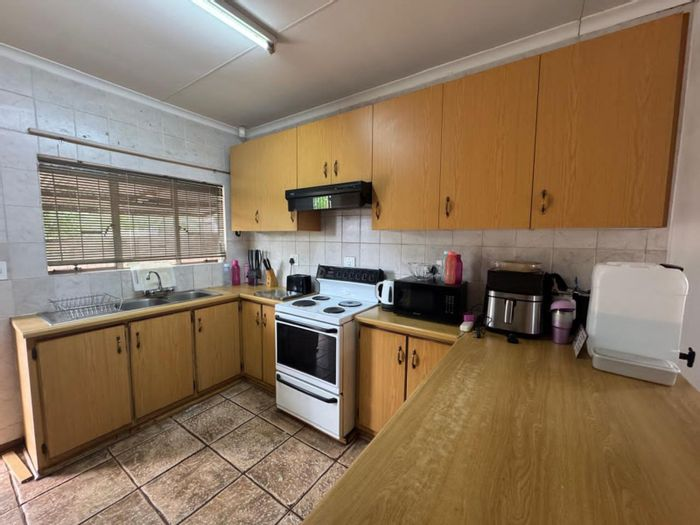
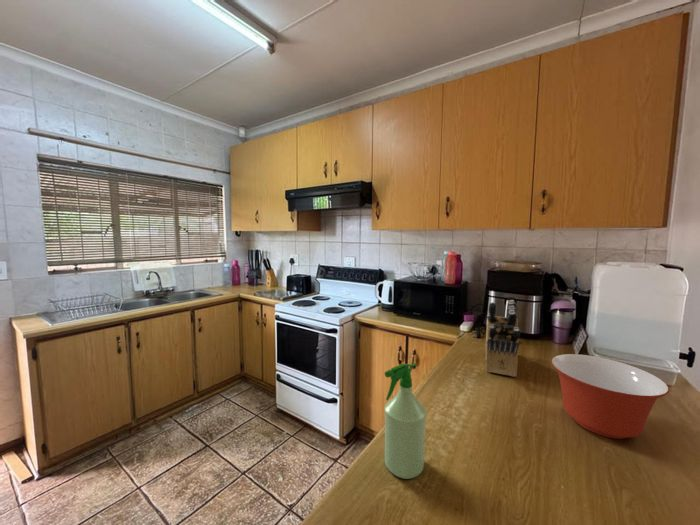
+ spray bottle [384,362,427,480]
+ mixing bowl [550,353,670,440]
+ knife block [485,299,521,378]
